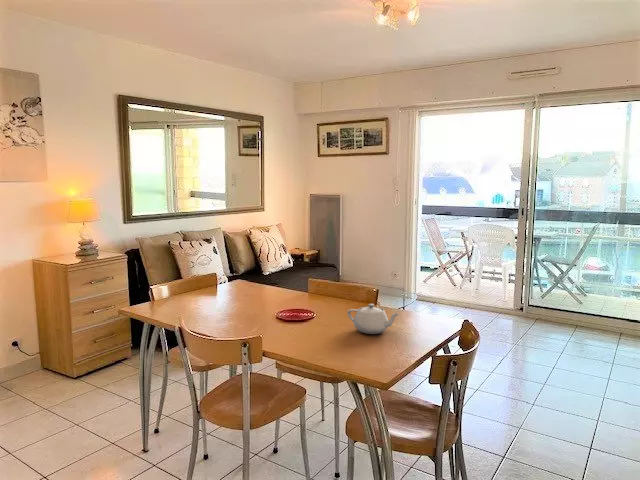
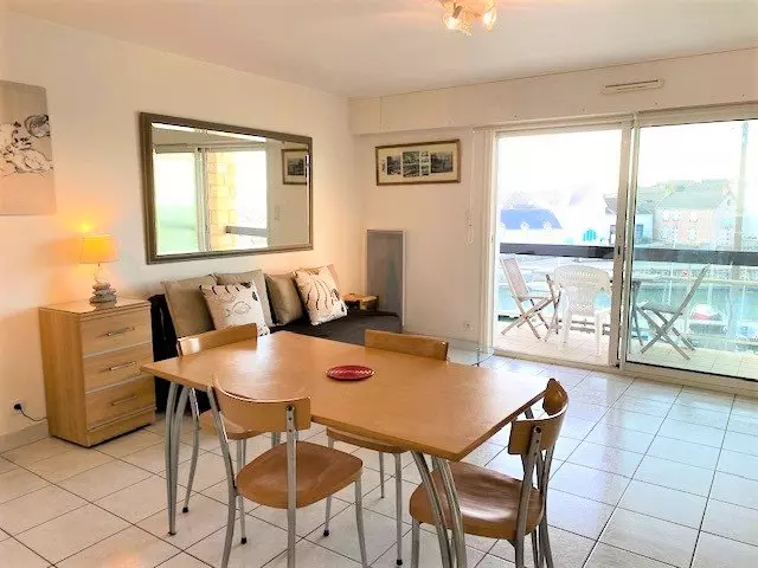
- teapot [346,303,400,335]
